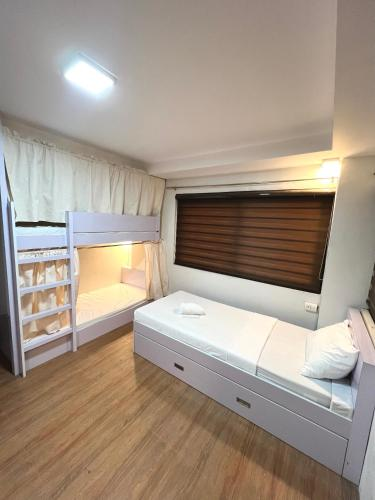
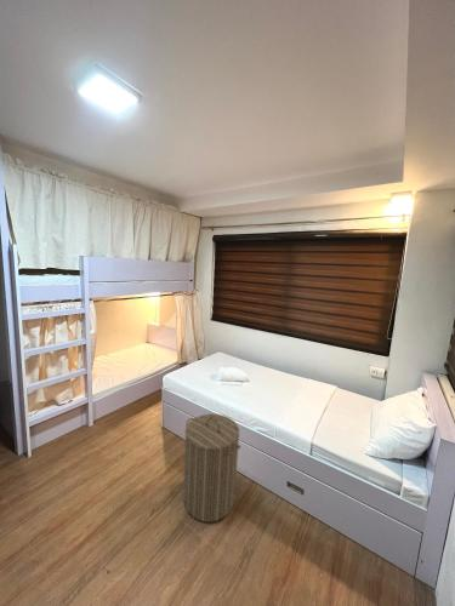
+ laundry hamper [182,413,241,524]
